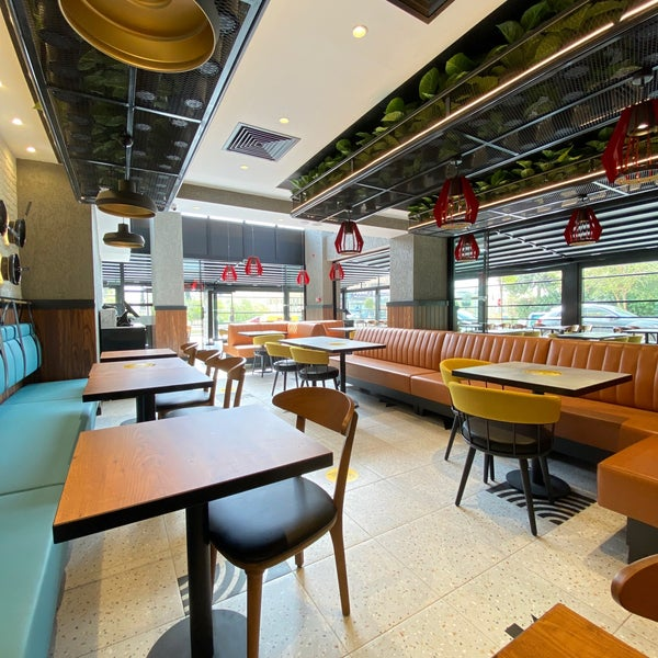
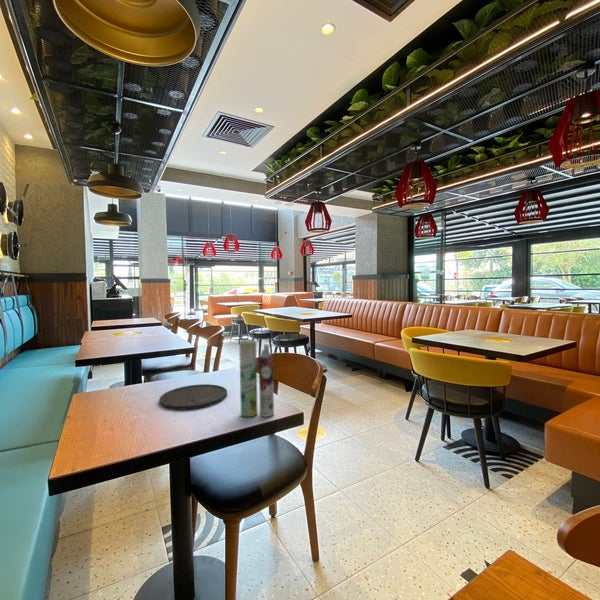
+ aerosol can [238,339,275,418]
+ plate [159,383,228,411]
